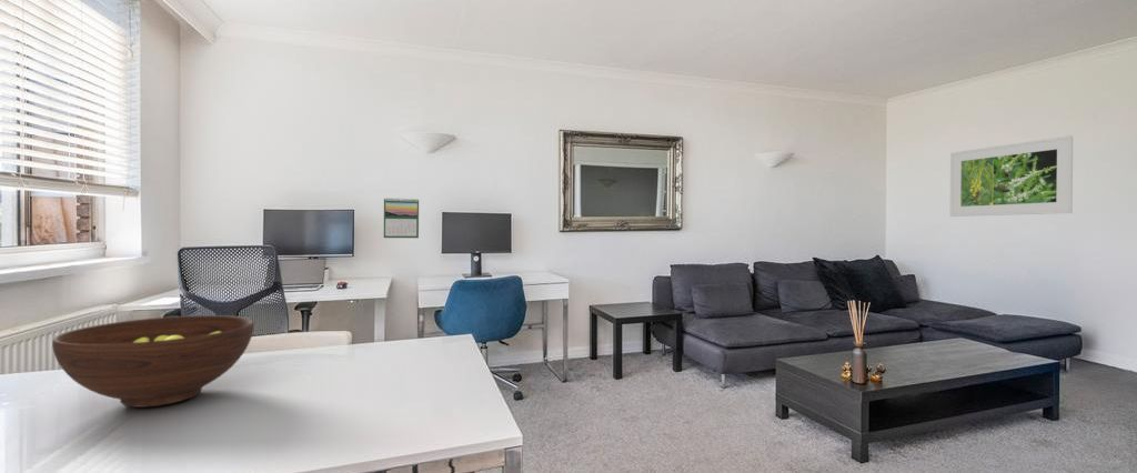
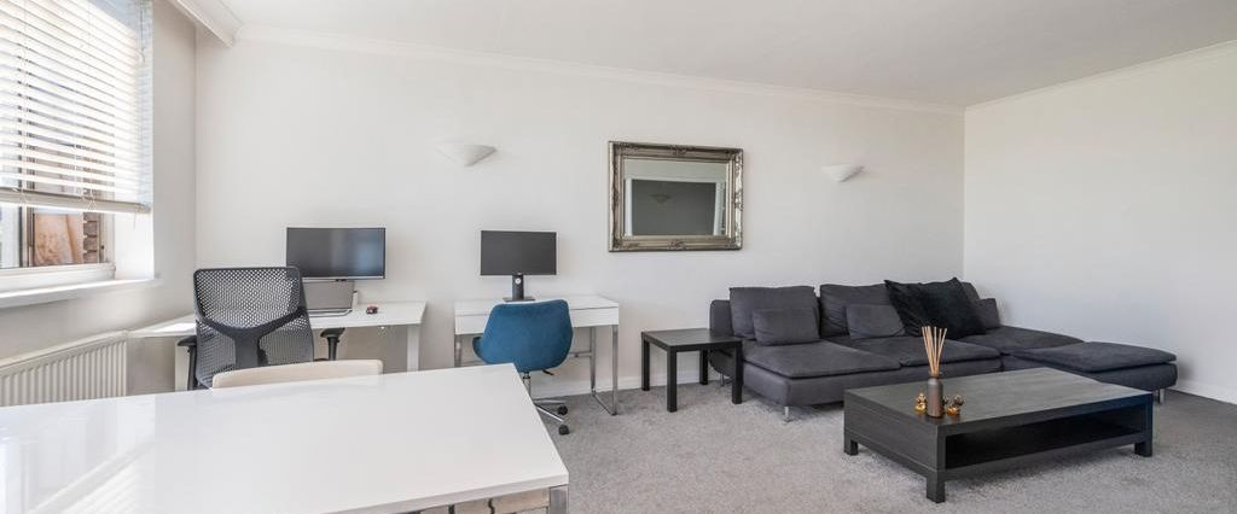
- fruit bowl [51,314,255,409]
- calendar [383,197,420,239]
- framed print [949,134,1074,218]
